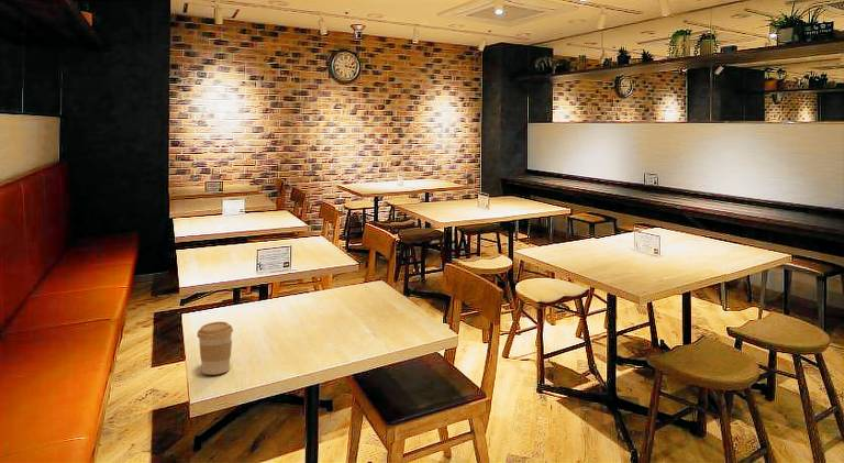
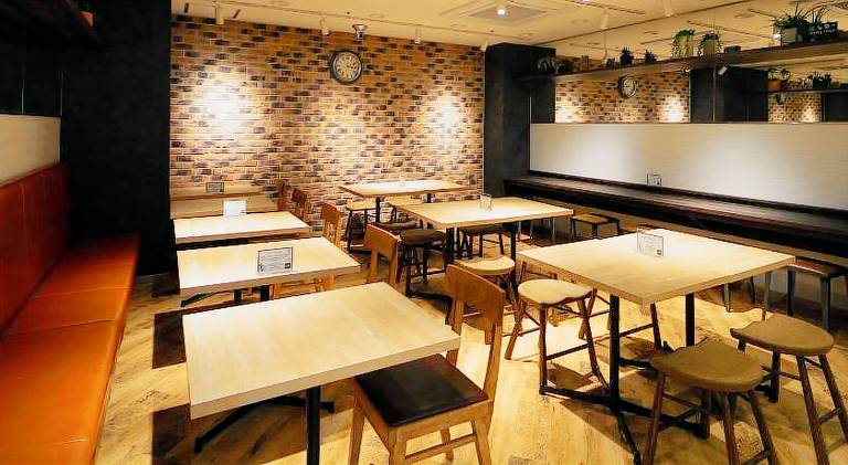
- coffee cup [196,321,234,376]
